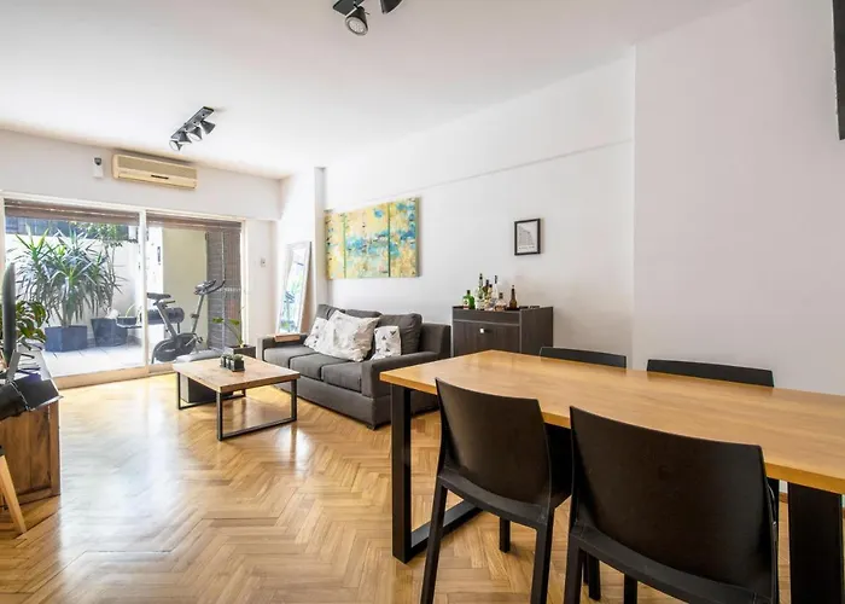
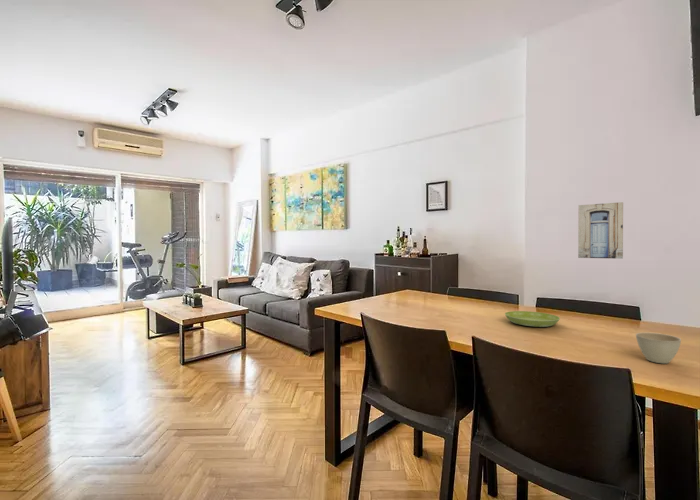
+ saucer [504,310,561,328]
+ flower pot [635,332,682,364]
+ wall art [577,201,624,260]
